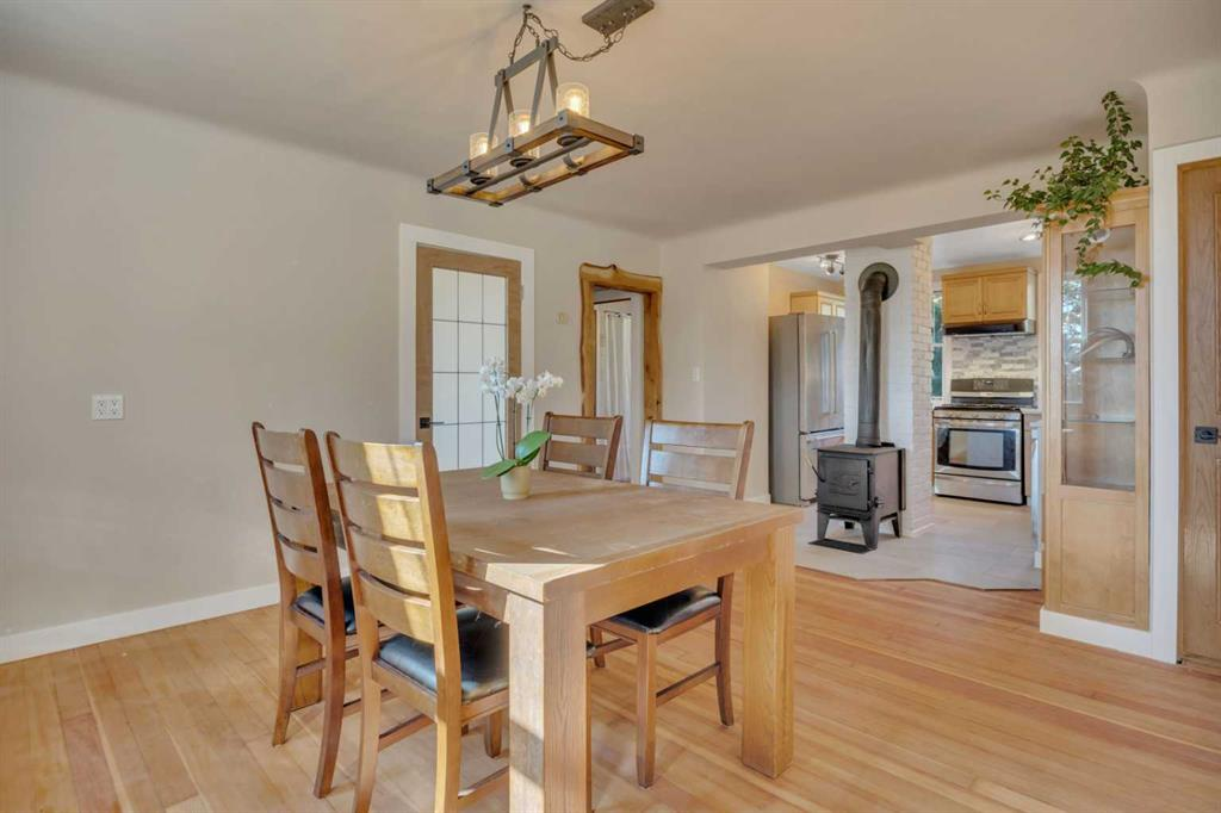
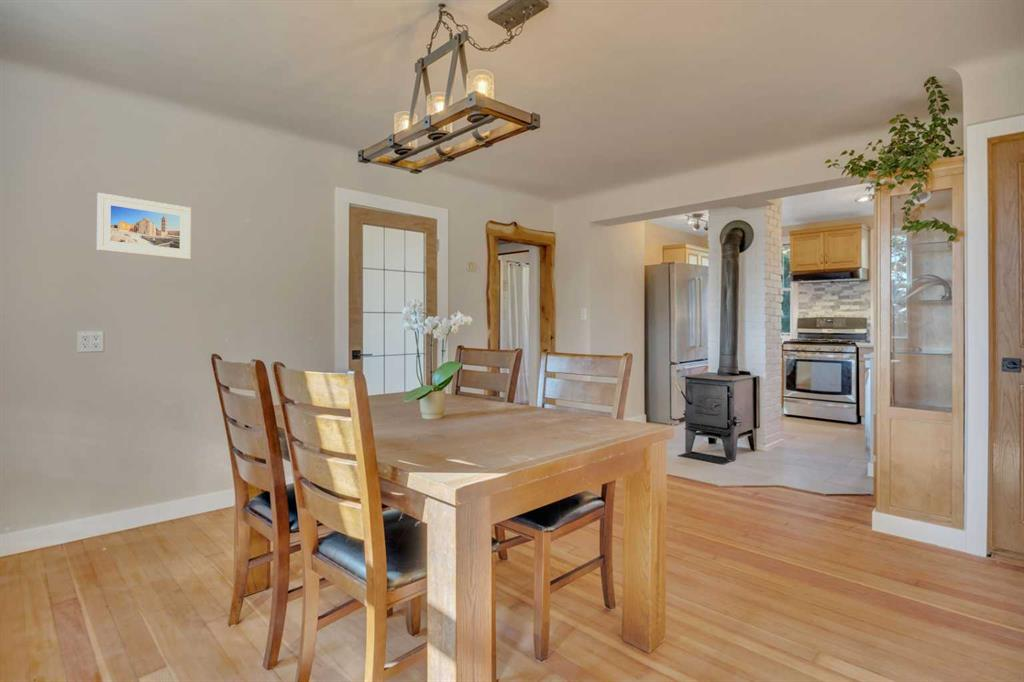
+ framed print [96,192,192,261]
